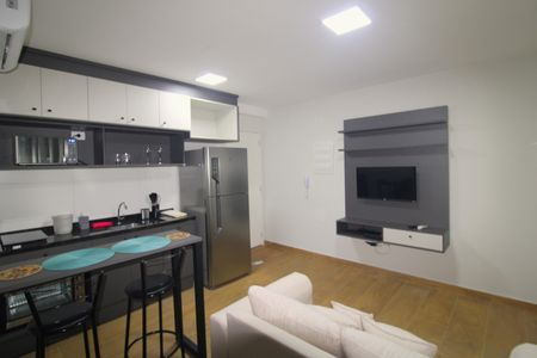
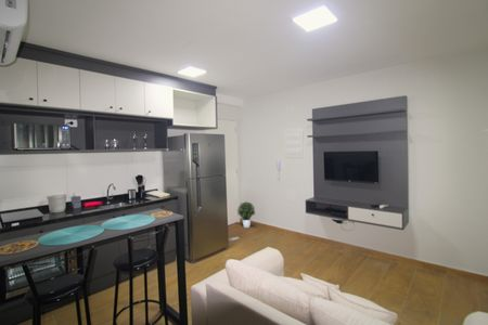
+ potted plant [236,200,256,229]
